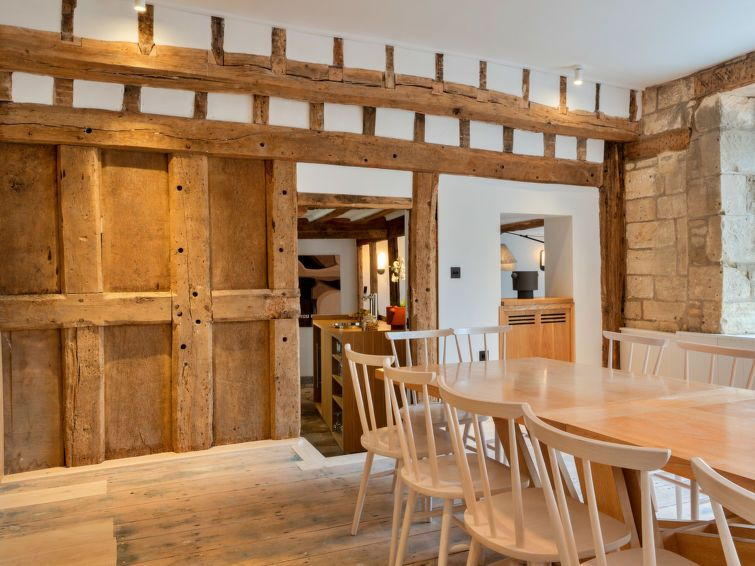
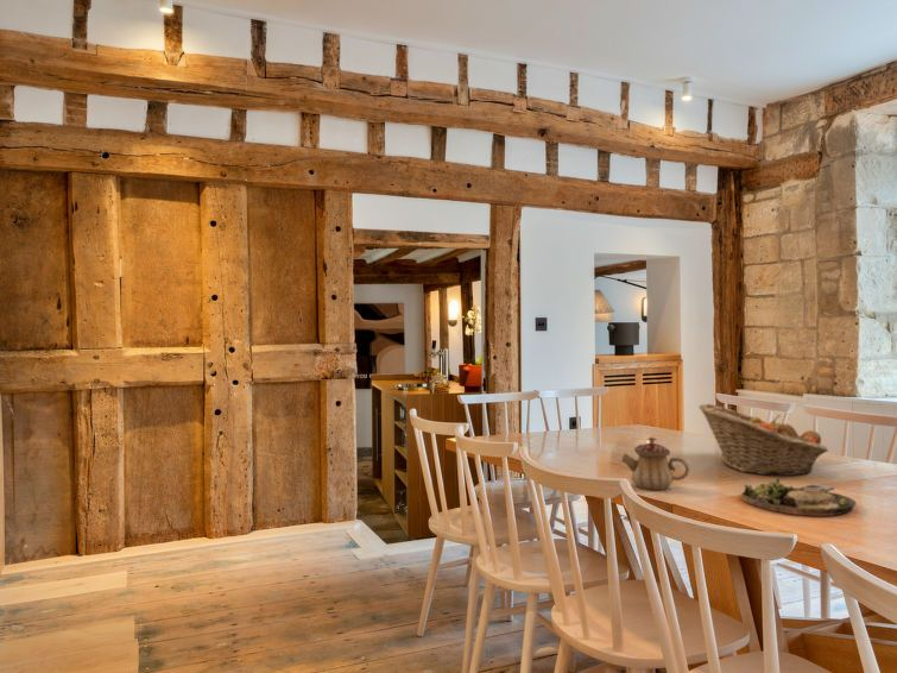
+ dinner plate [739,477,858,517]
+ teapot [620,435,690,491]
+ fruit basket [697,403,829,477]
